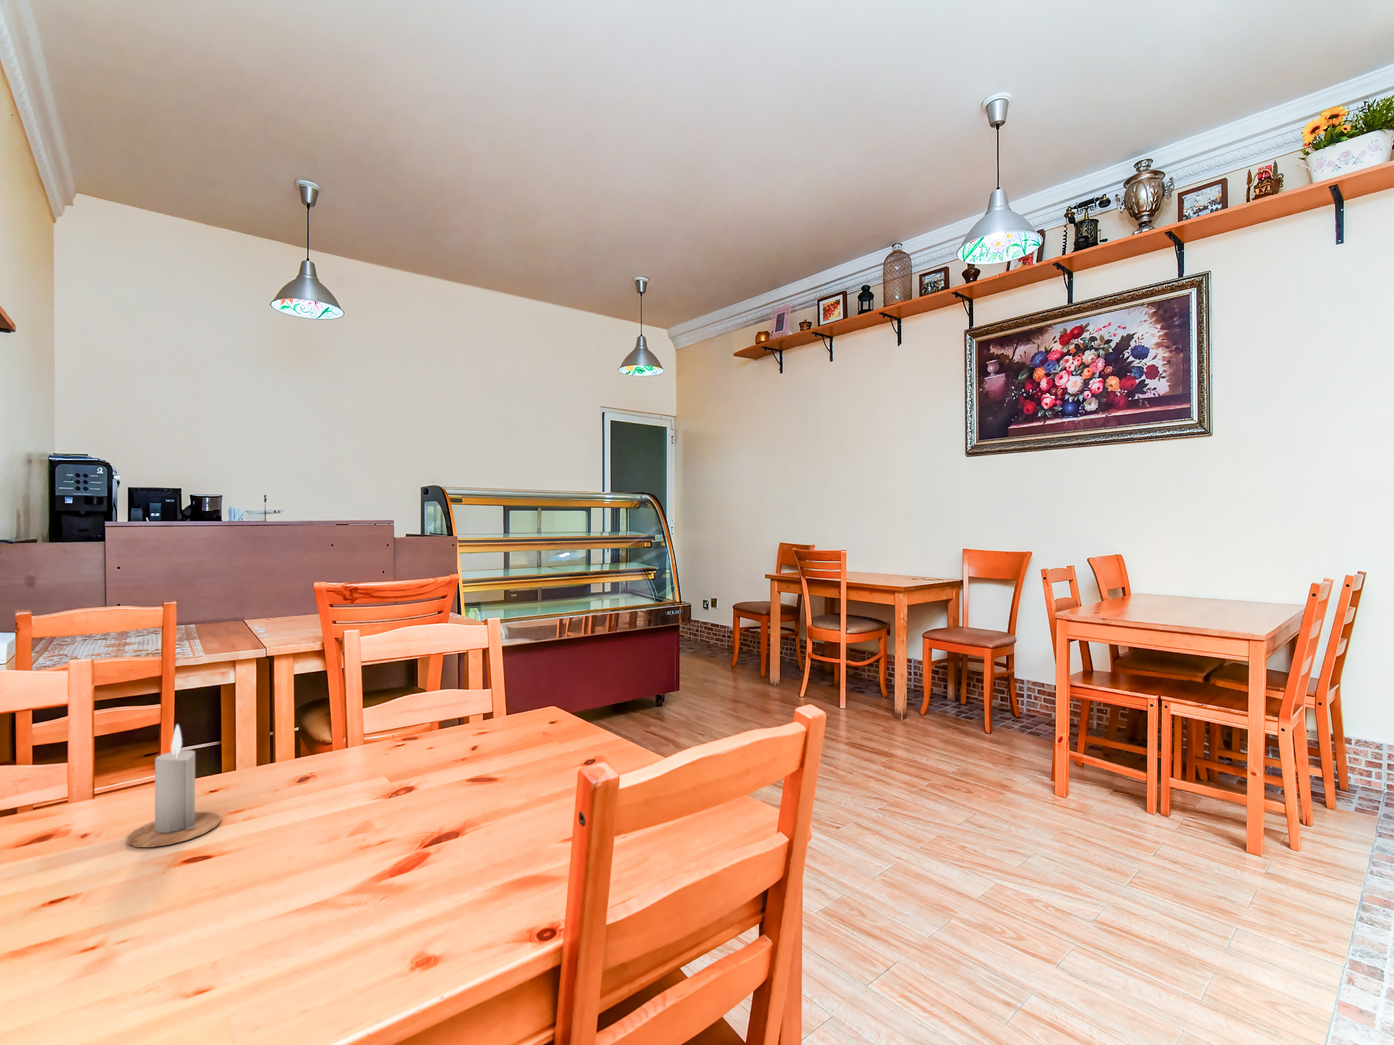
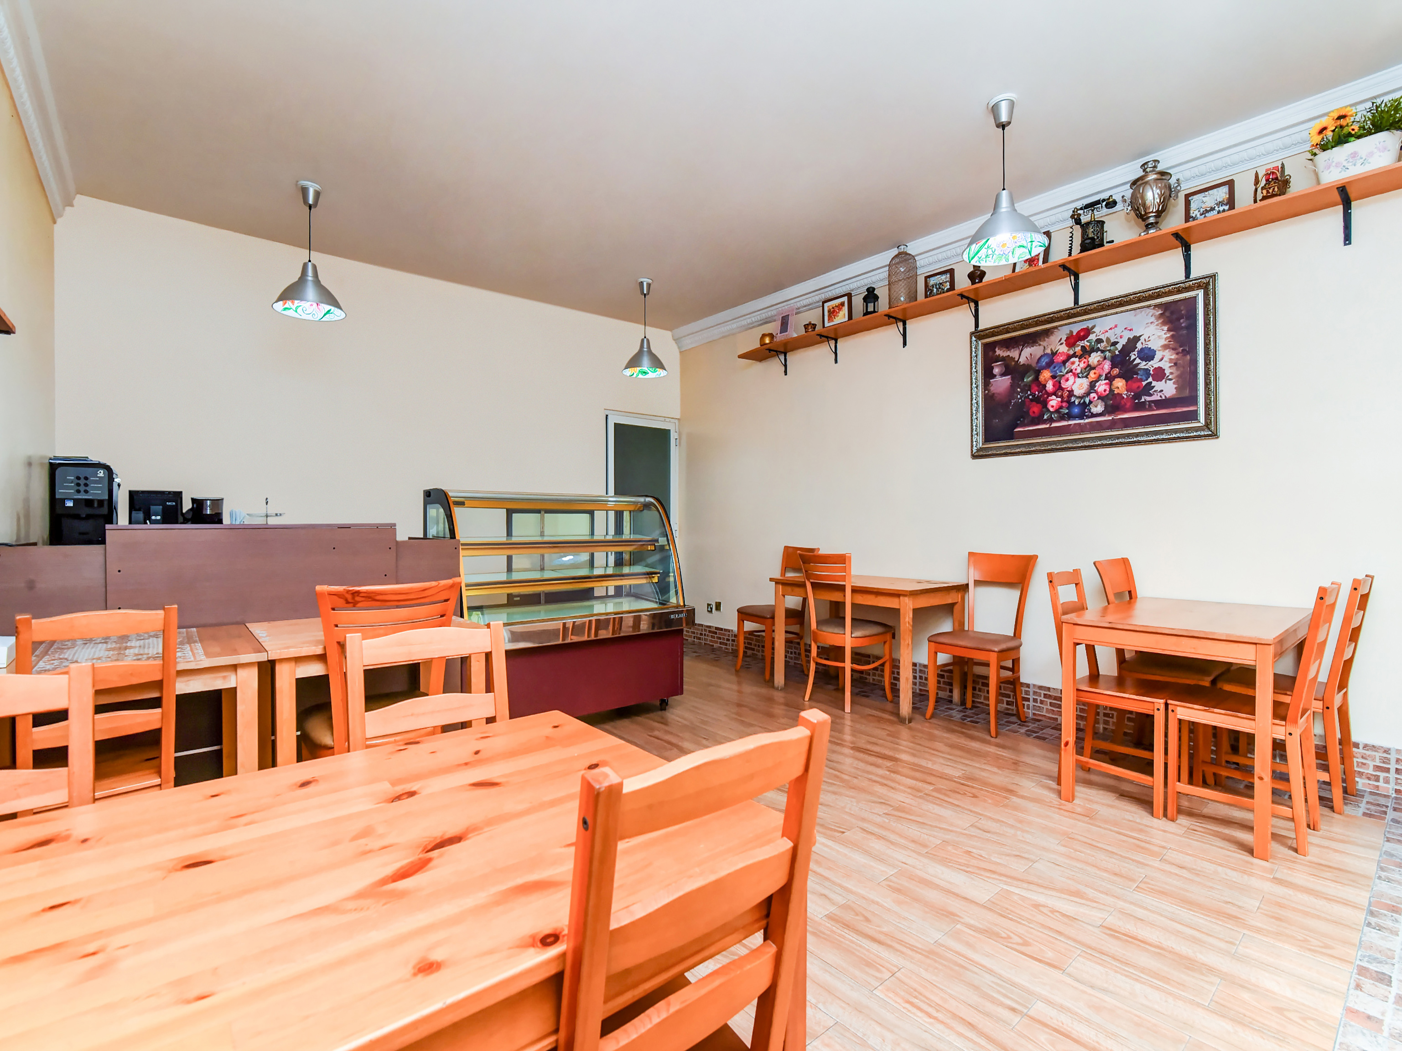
- candle [126,723,222,847]
